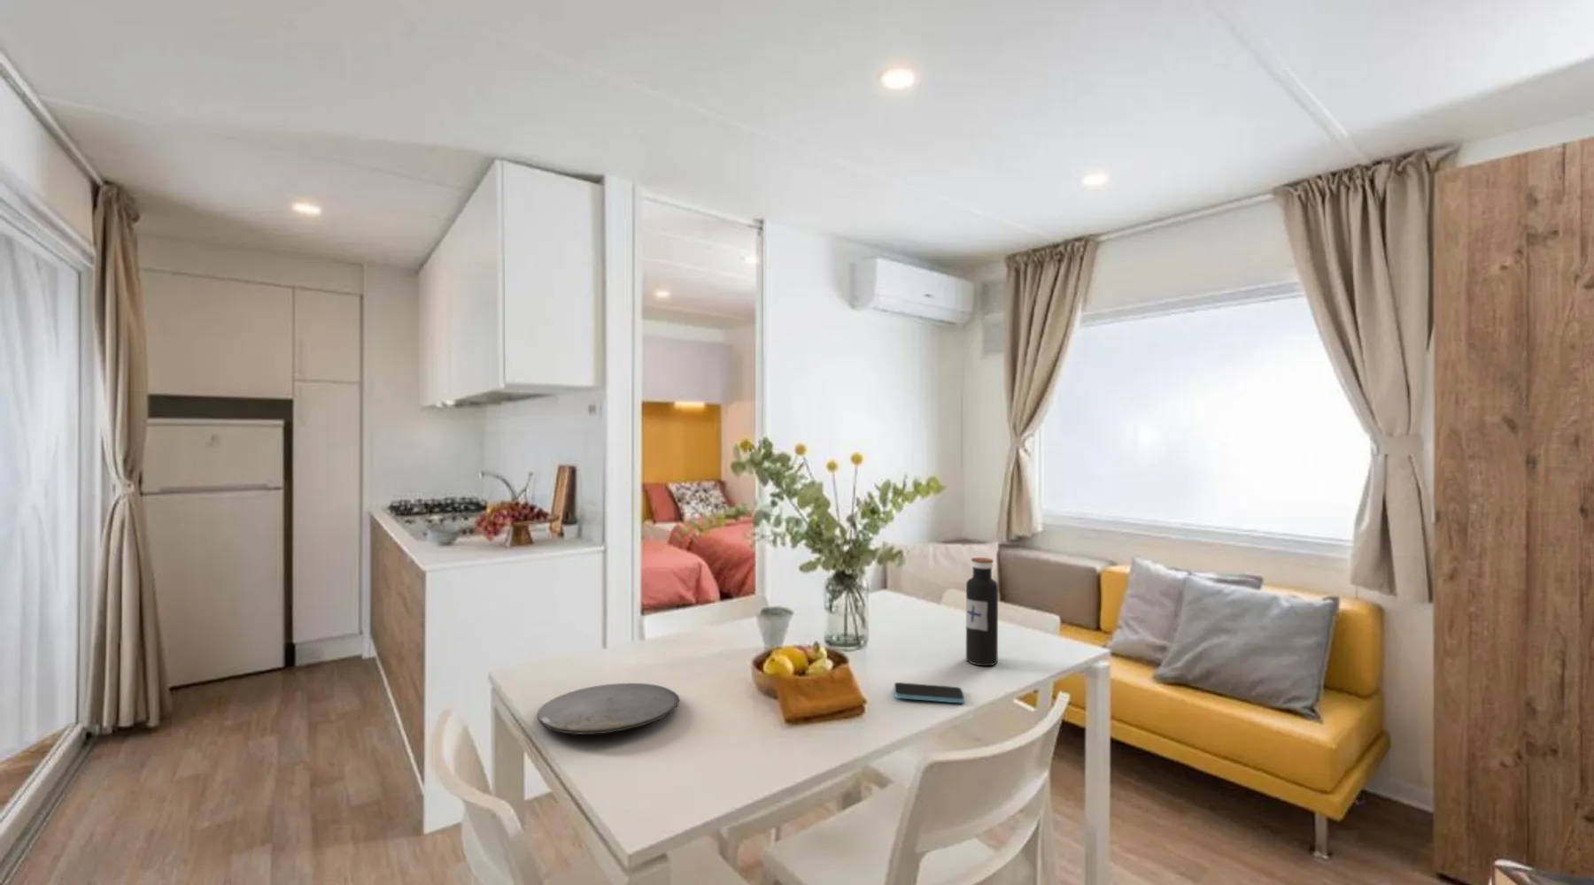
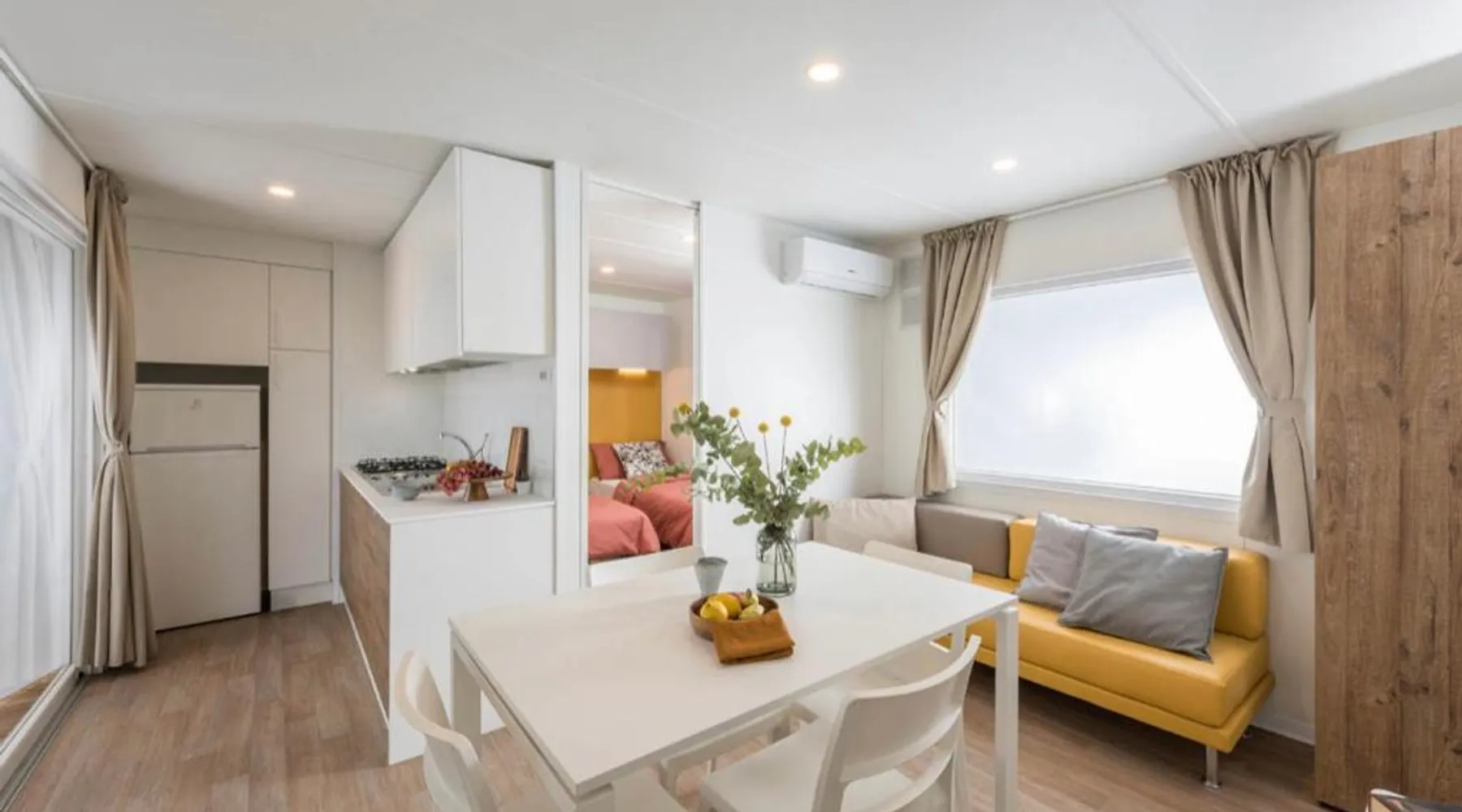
- water bottle [965,557,999,666]
- smartphone [894,681,965,704]
- plate [535,682,680,736]
